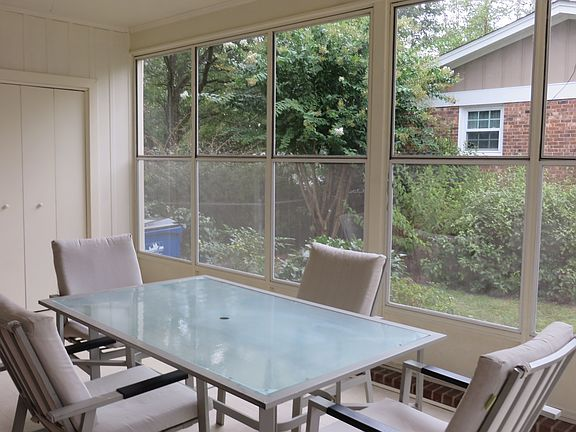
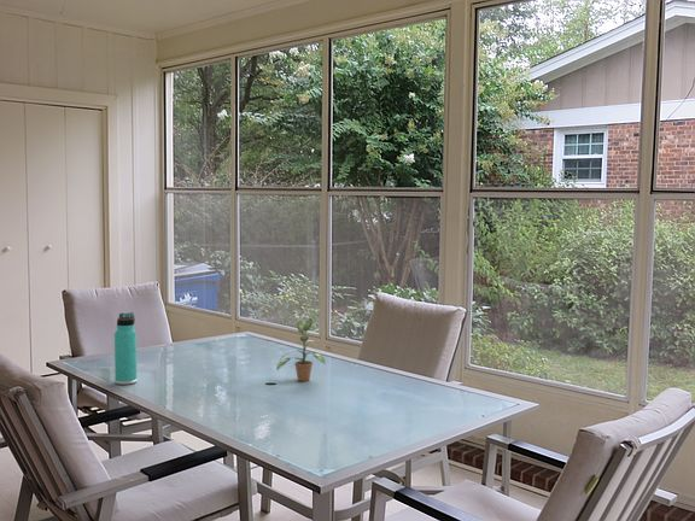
+ thermos bottle [113,311,138,386]
+ potted plant [275,316,327,382]
